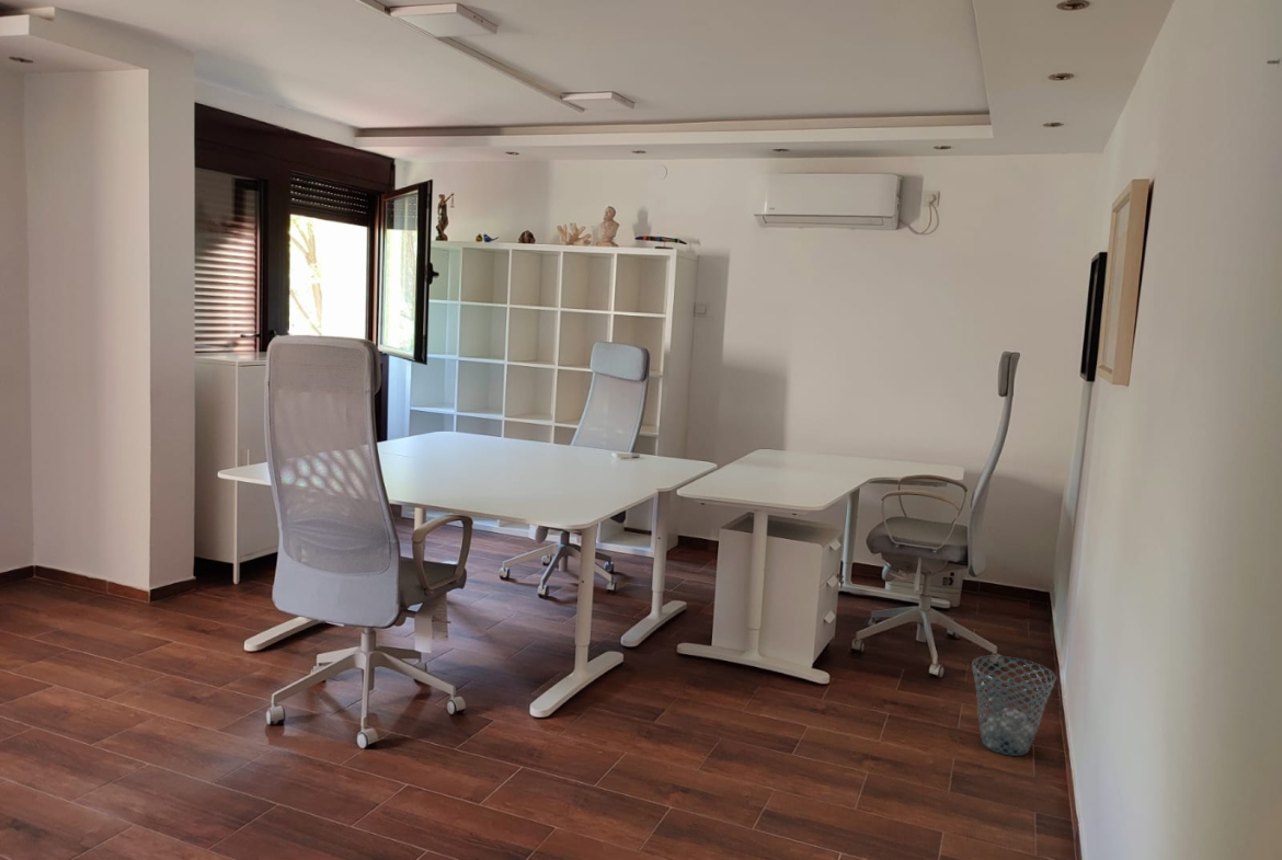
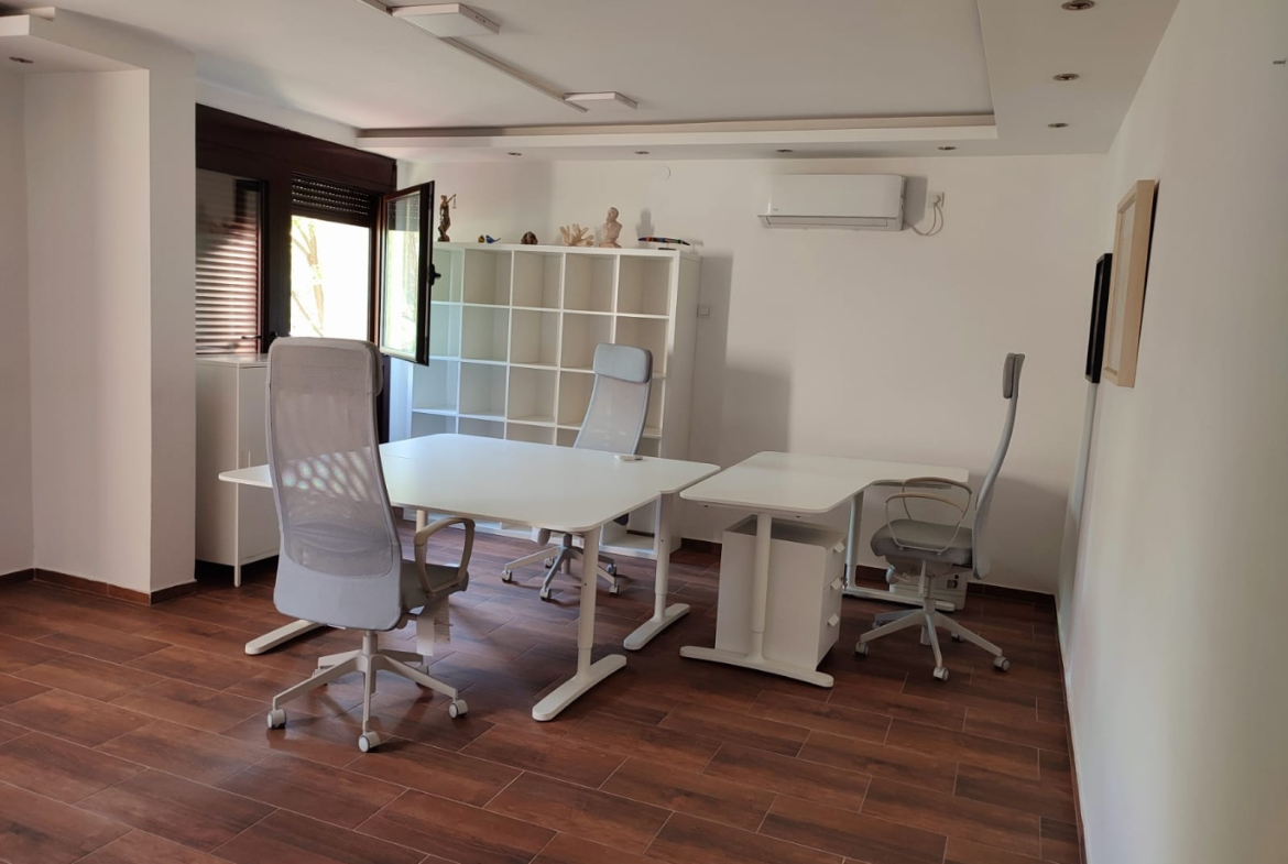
- waste basket [971,655,1056,757]
